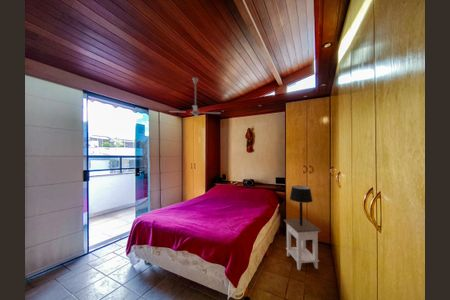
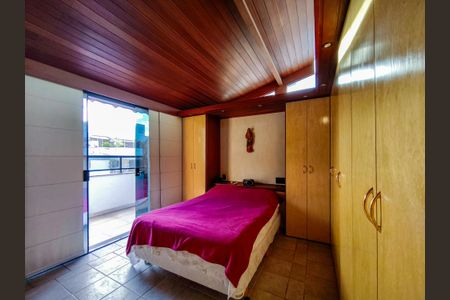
- ceiling fan [168,76,221,118]
- nightstand [283,218,323,271]
- table lamp [289,185,314,226]
